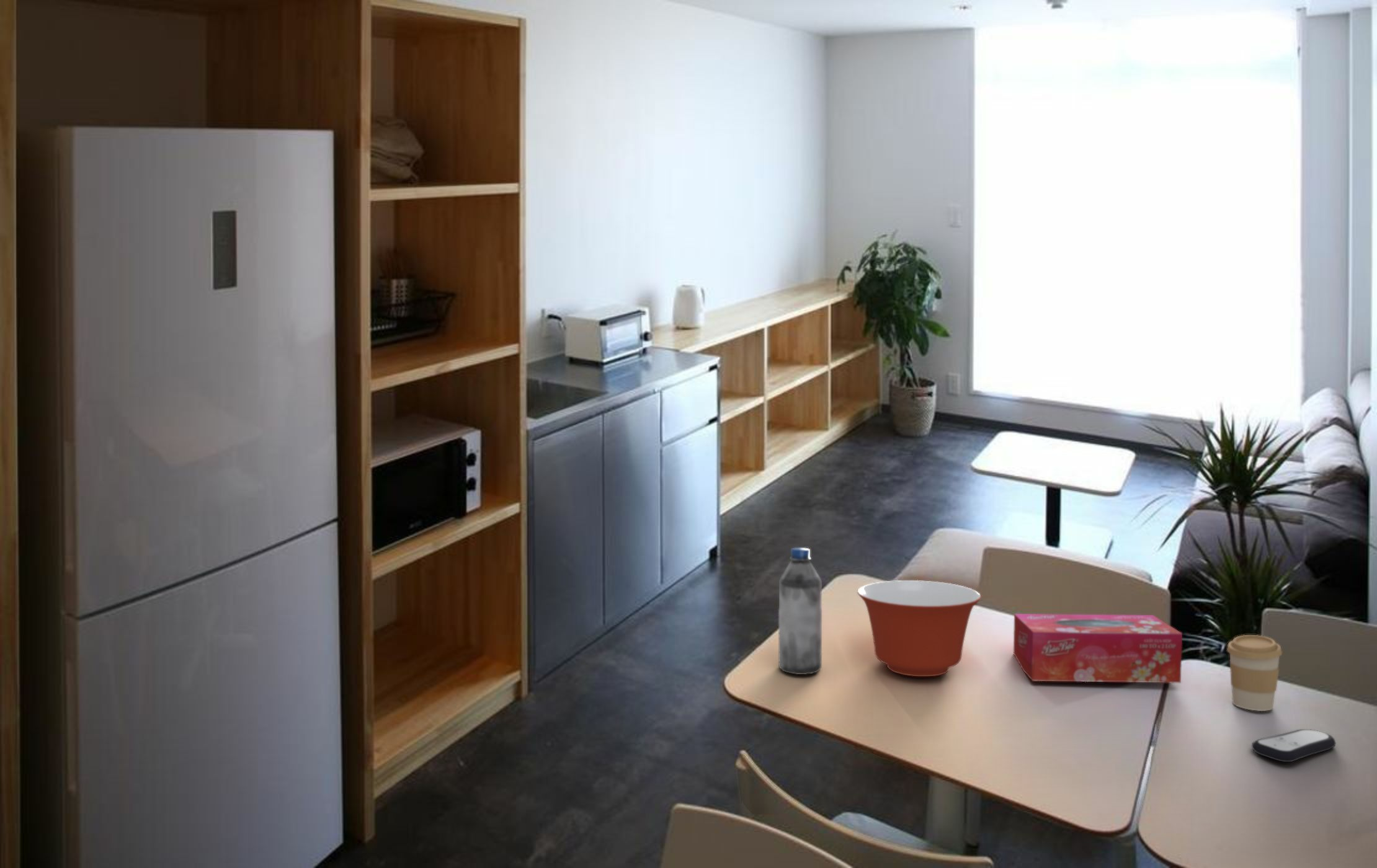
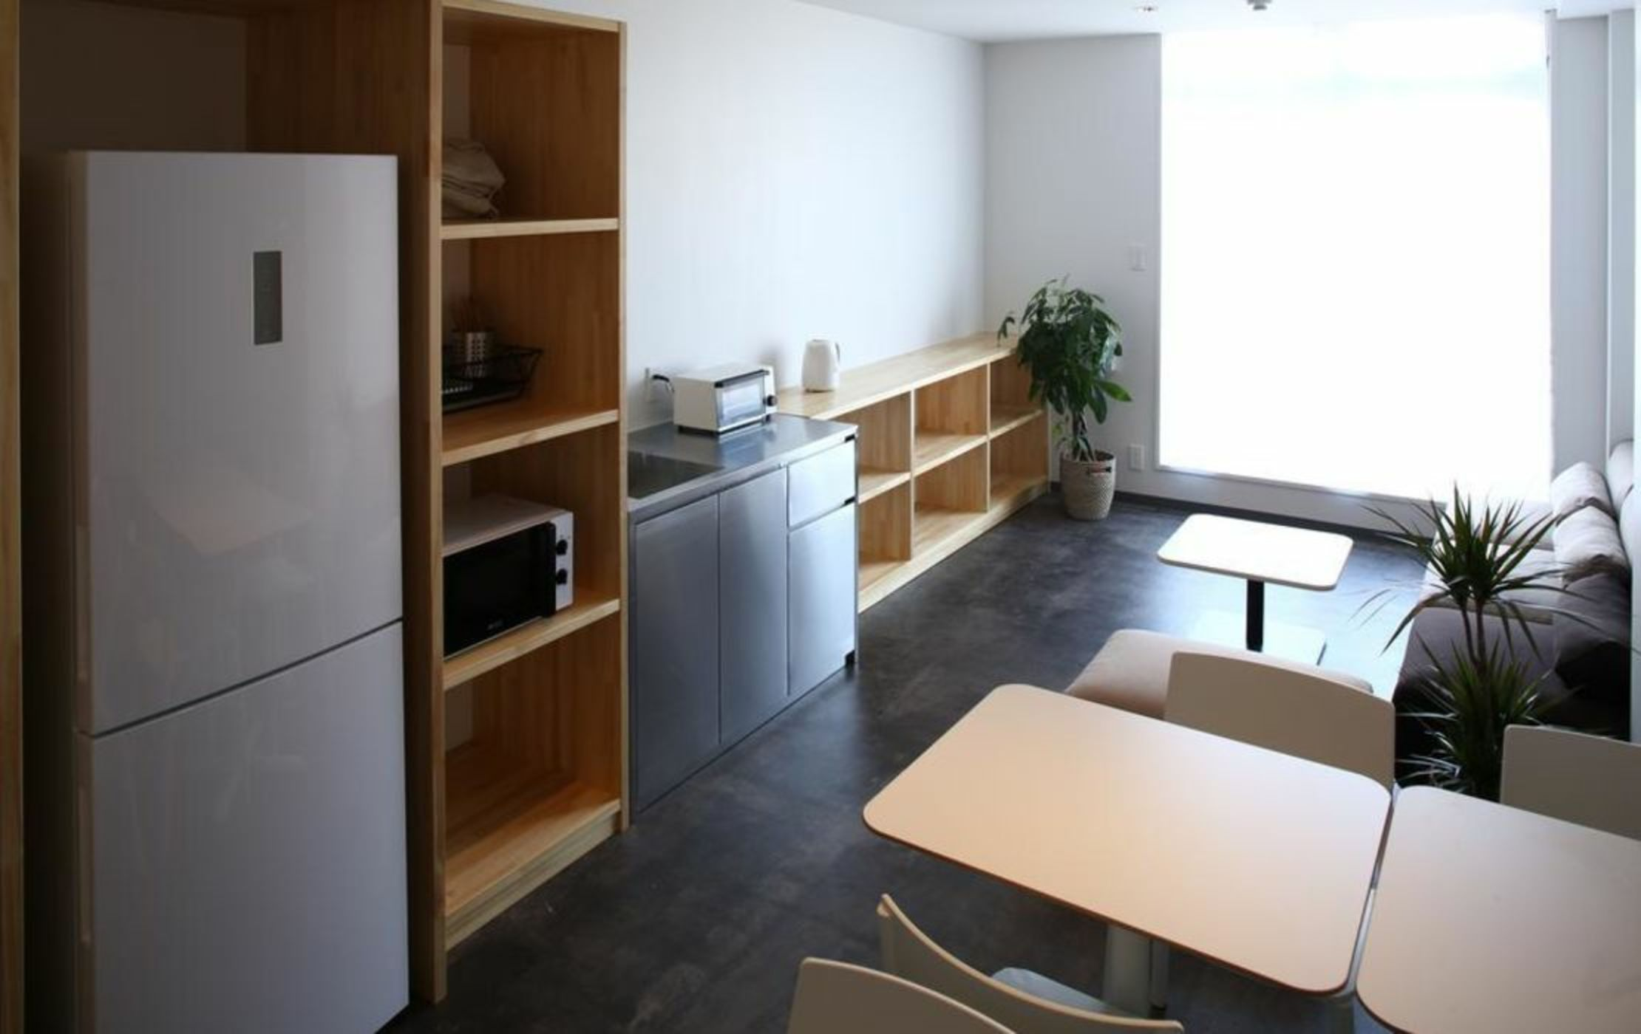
- water bottle [778,547,822,675]
- tissue box [1013,613,1183,684]
- remote control [1251,729,1336,763]
- mixing bowl [857,580,982,677]
- coffee cup [1226,634,1283,712]
